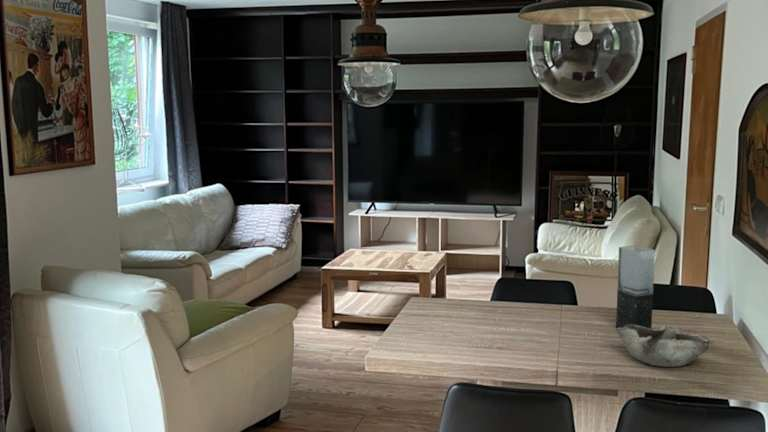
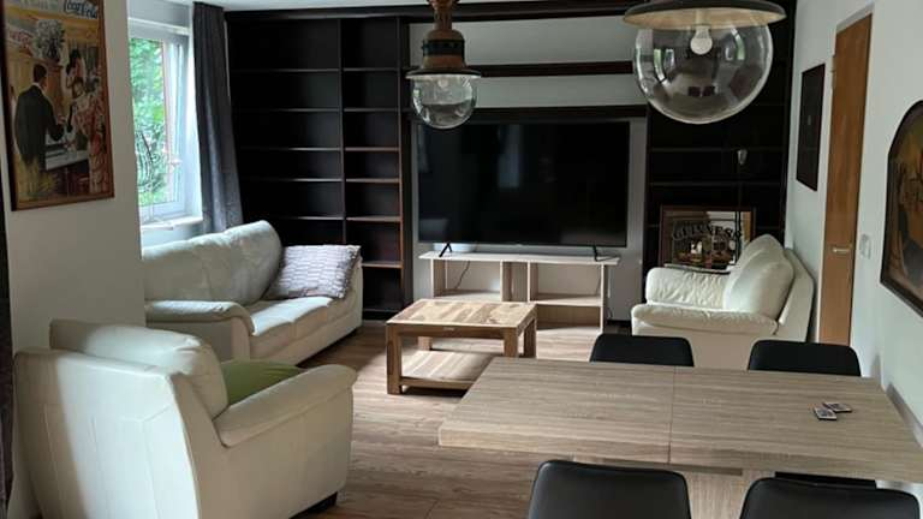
- vase [615,245,656,329]
- bowl [616,324,710,368]
